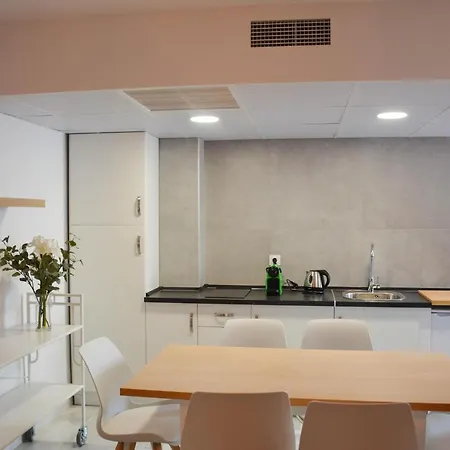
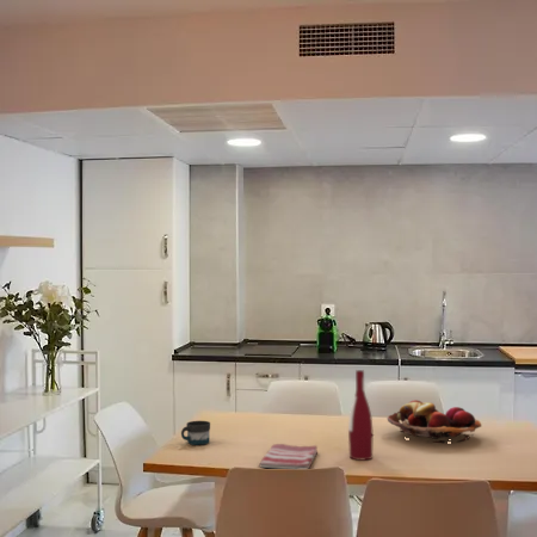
+ dish towel [258,443,319,470]
+ fruit basket [385,399,482,444]
+ alcohol [347,369,375,461]
+ mug [180,420,211,446]
